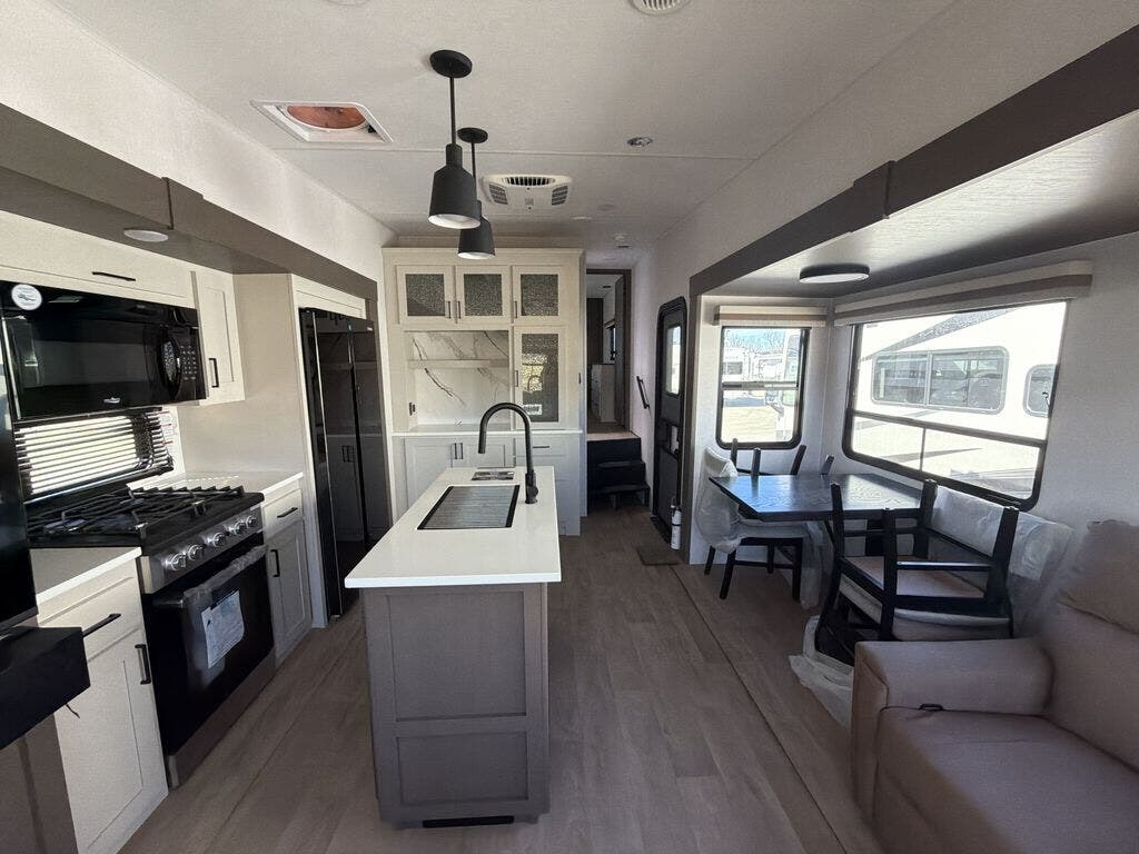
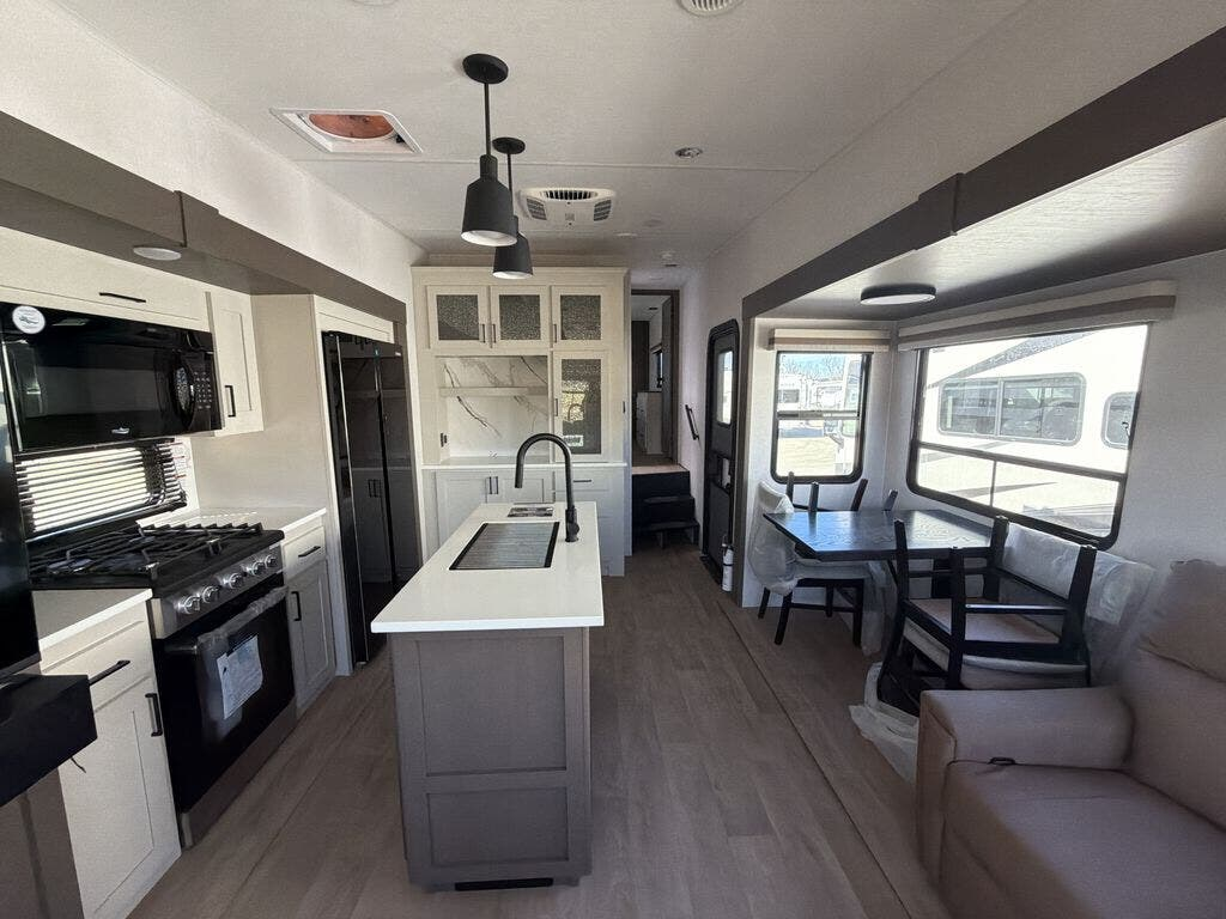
- door mat [635,544,681,566]
